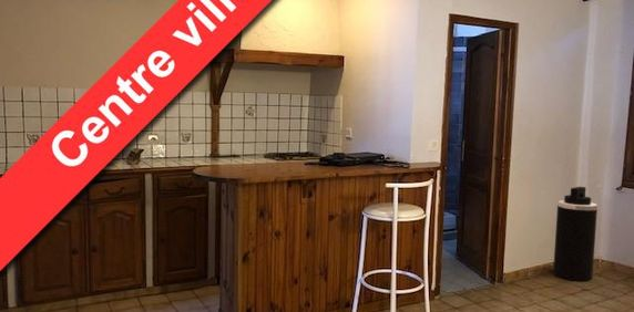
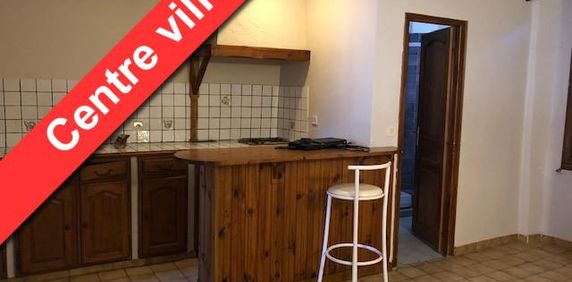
- trash can [552,186,599,282]
